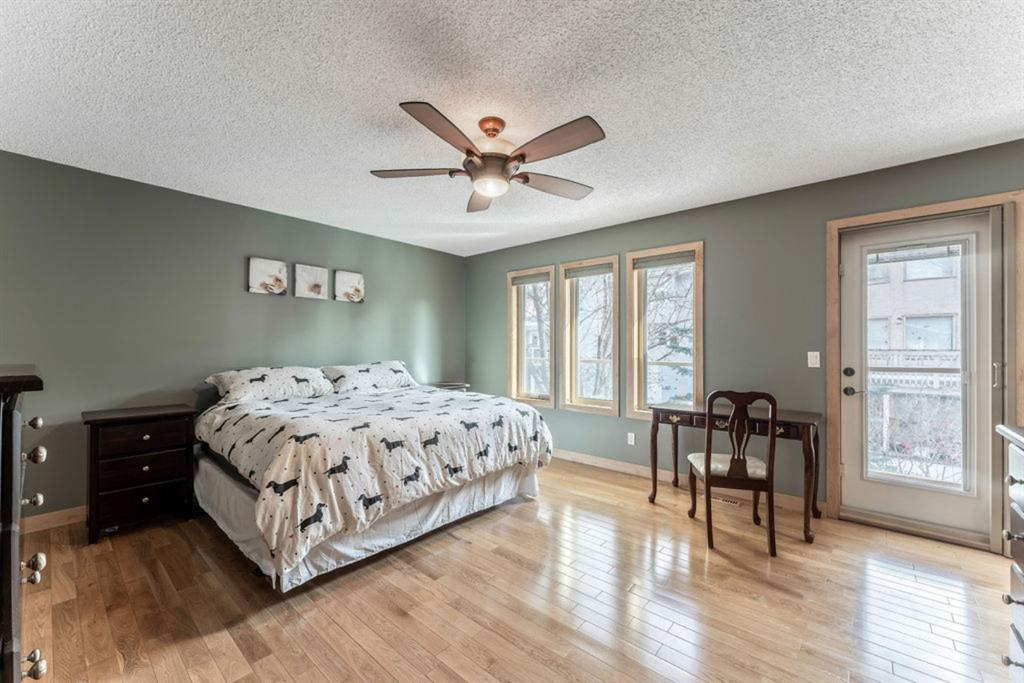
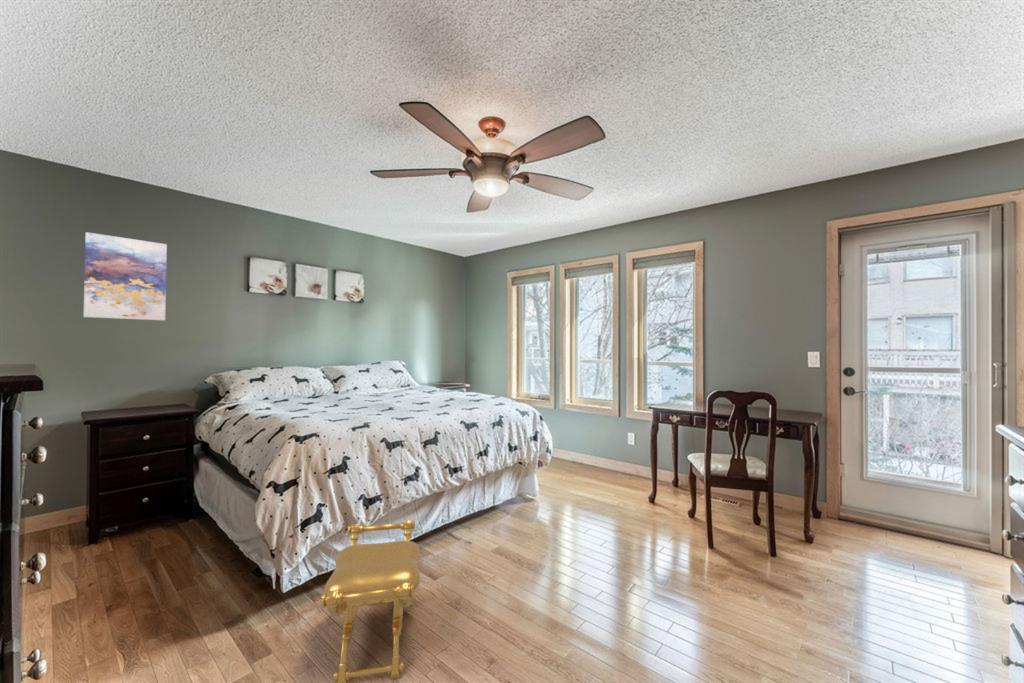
+ stool [319,519,421,683]
+ wall art [82,231,168,322]
